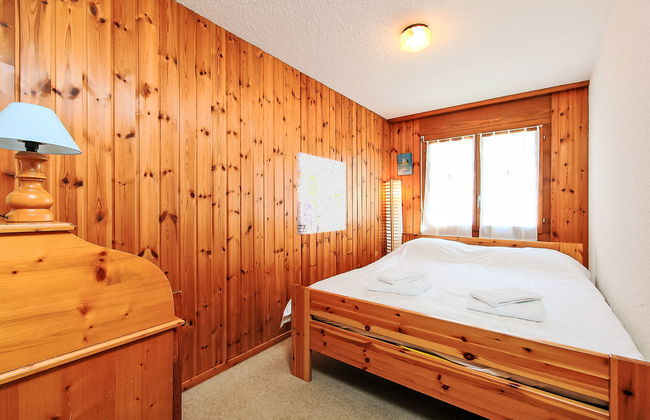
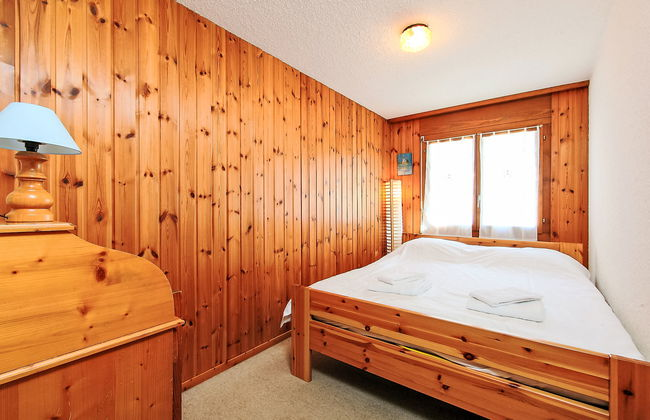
- wall art [296,152,347,236]
